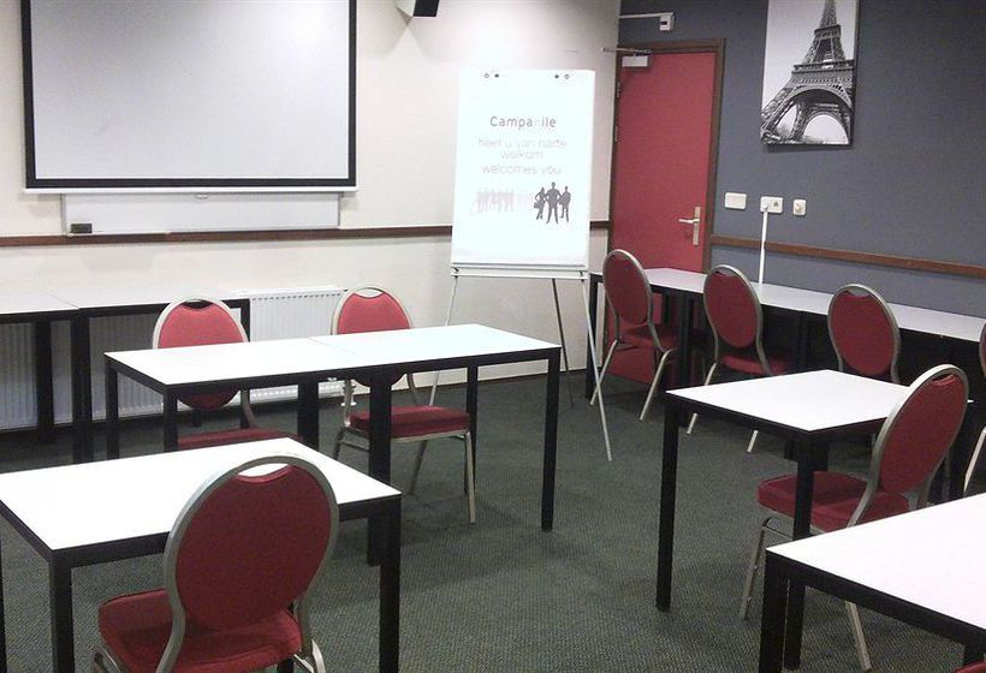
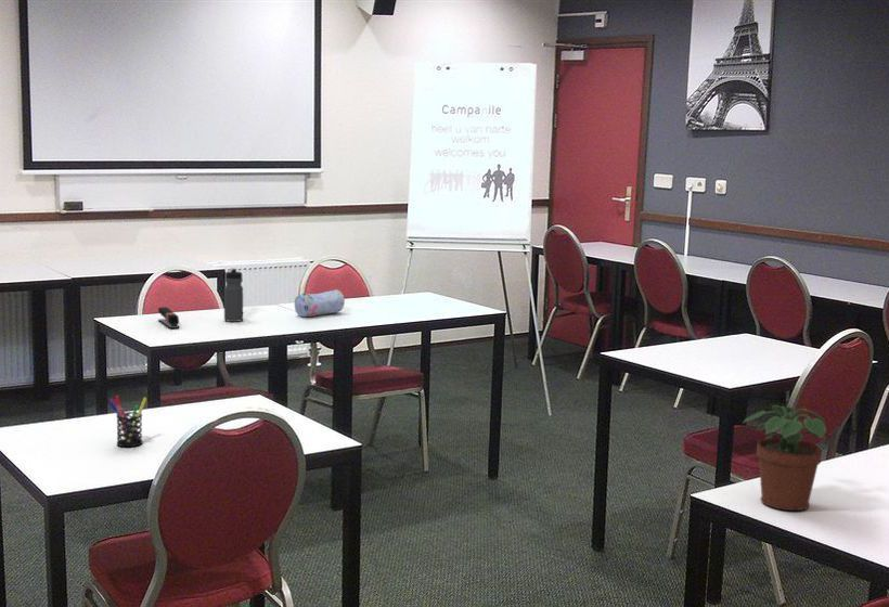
+ stapler [157,306,181,330]
+ pencil case [294,288,346,318]
+ pen holder [108,395,147,448]
+ potted plant [742,404,827,512]
+ water bottle [223,267,244,323]
